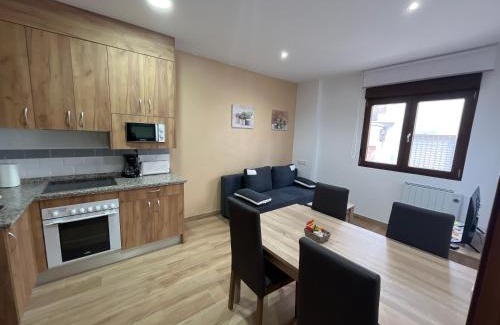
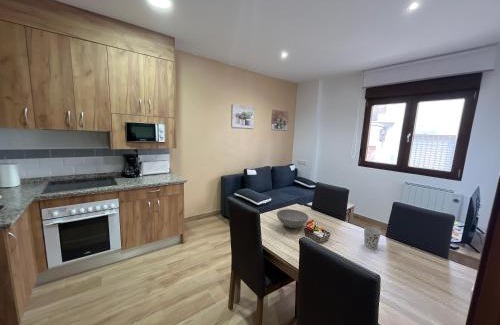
+ cup [363,226,382,250]
+ bowl [276,208,309,229]
